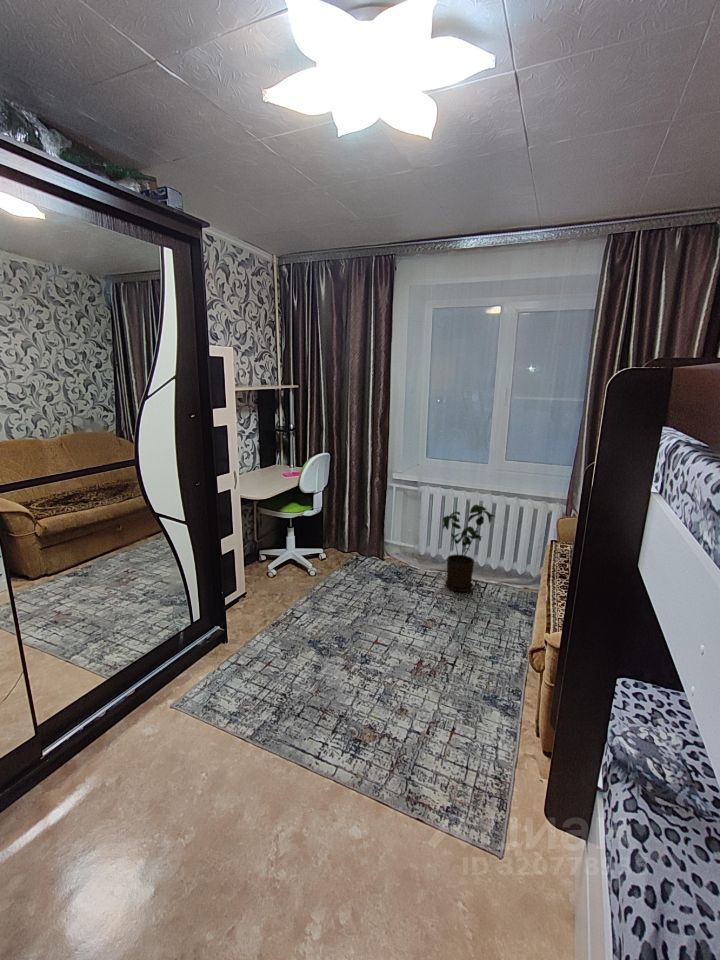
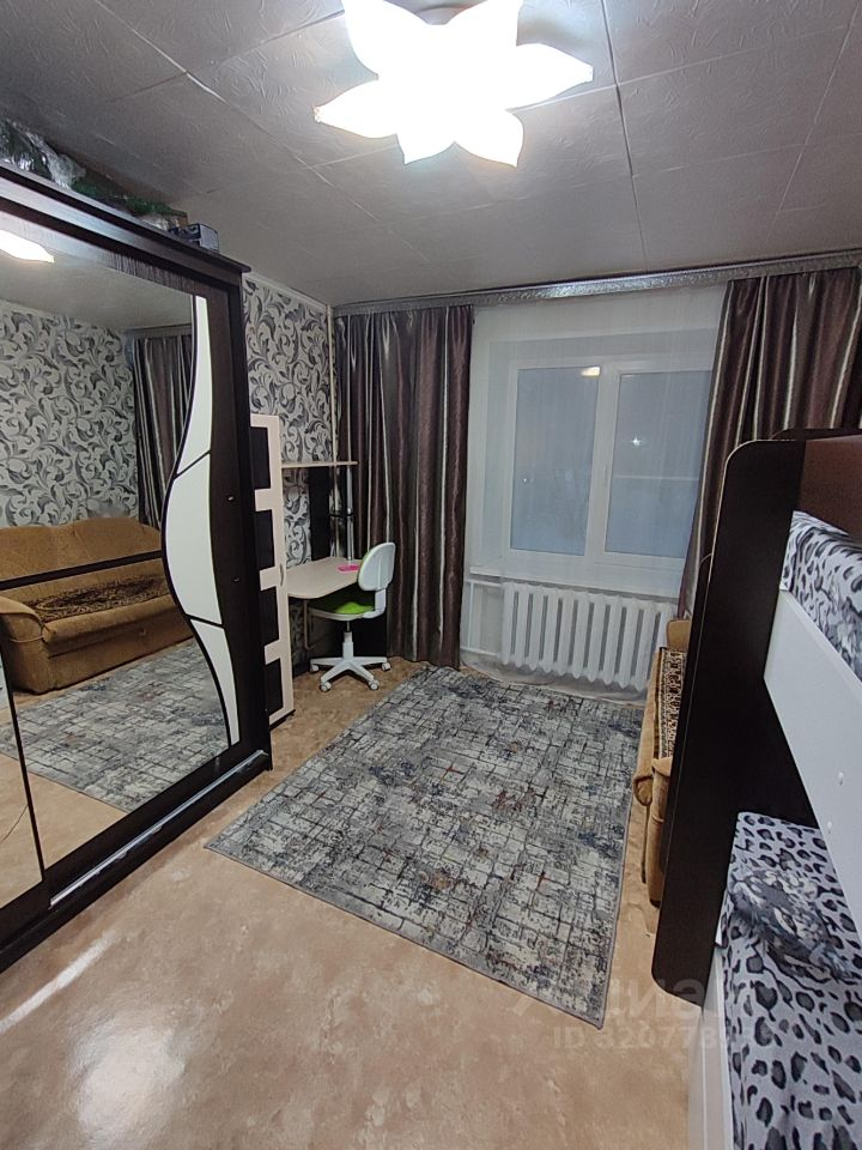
- house plant [442,504,496,593]
